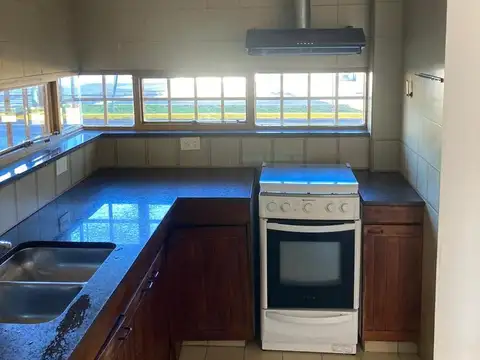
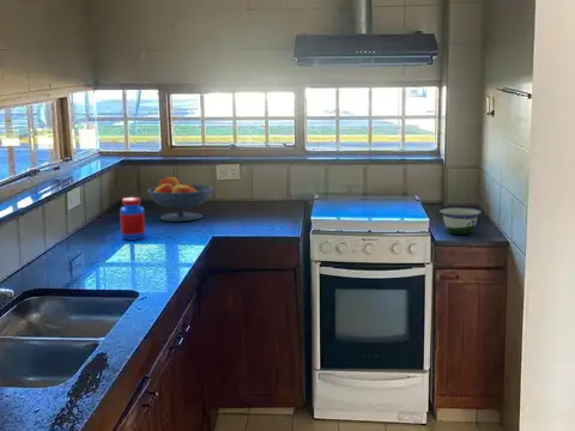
+ jar [119,196,146,242]
+ bowl [438,206,483,236]
+ fruit bowl [146,175,213,223]
